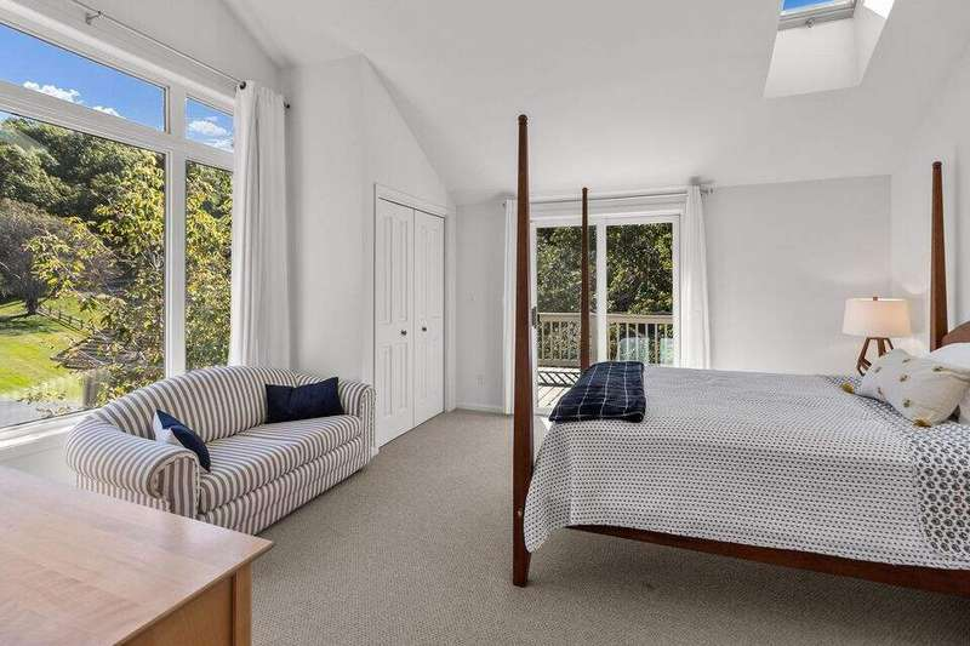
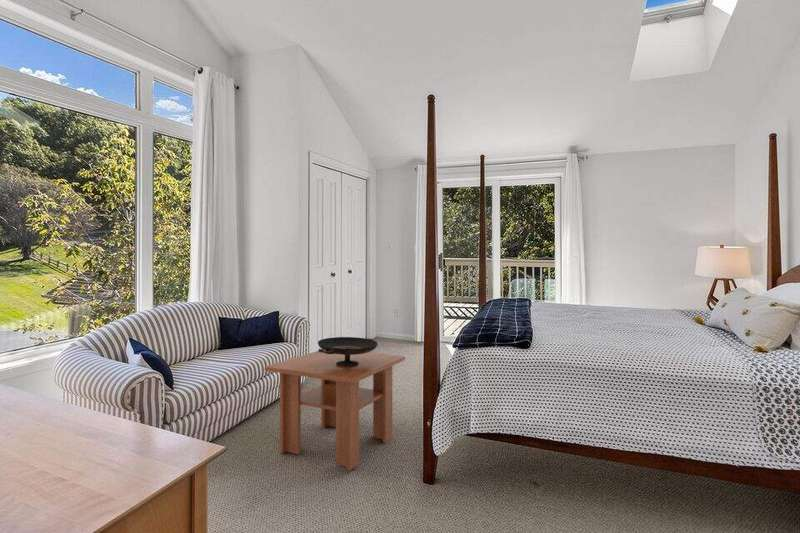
+ decorative bowl [317,336,378,367]
+ coffee table [264,350,406,472]
